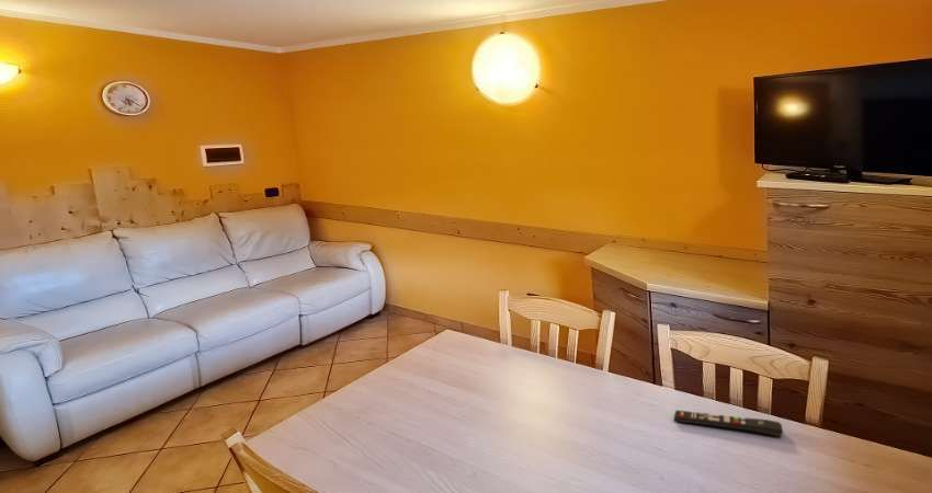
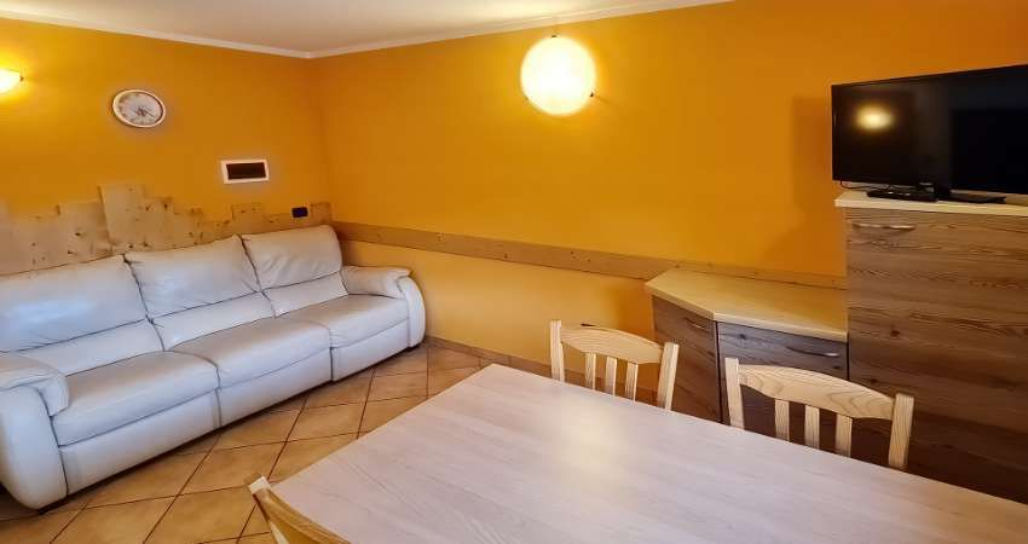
- remote control [673,409,784,437]
